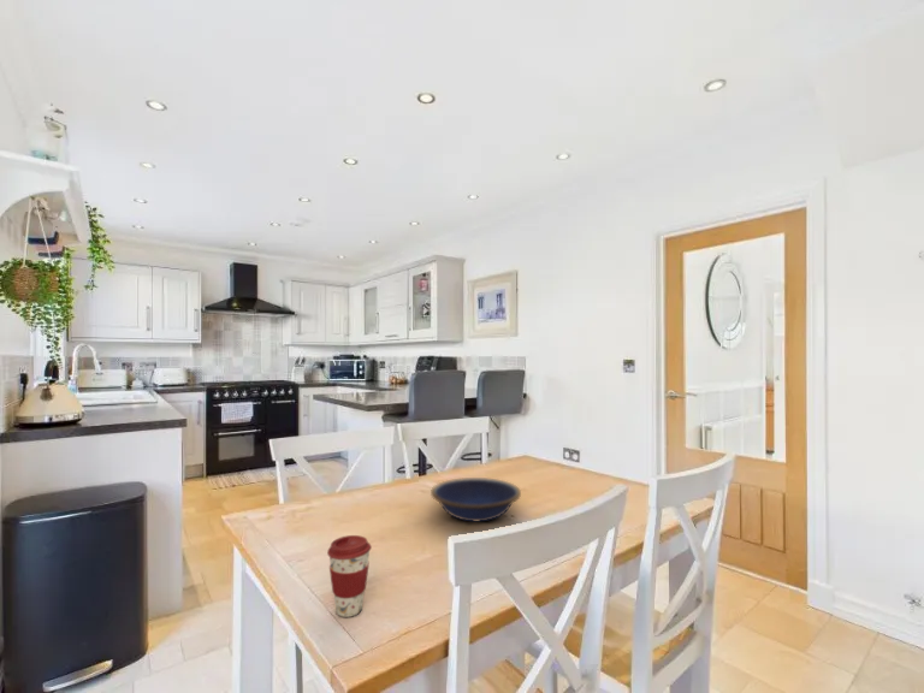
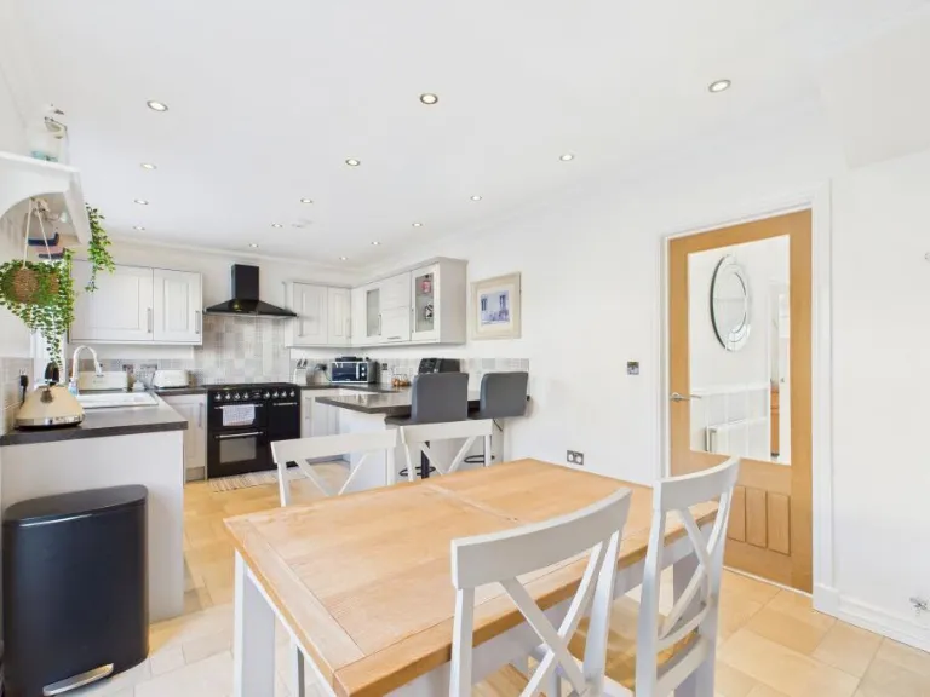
- coffee cup [326,534,373,618]
- bowl [430,476,522,522]
